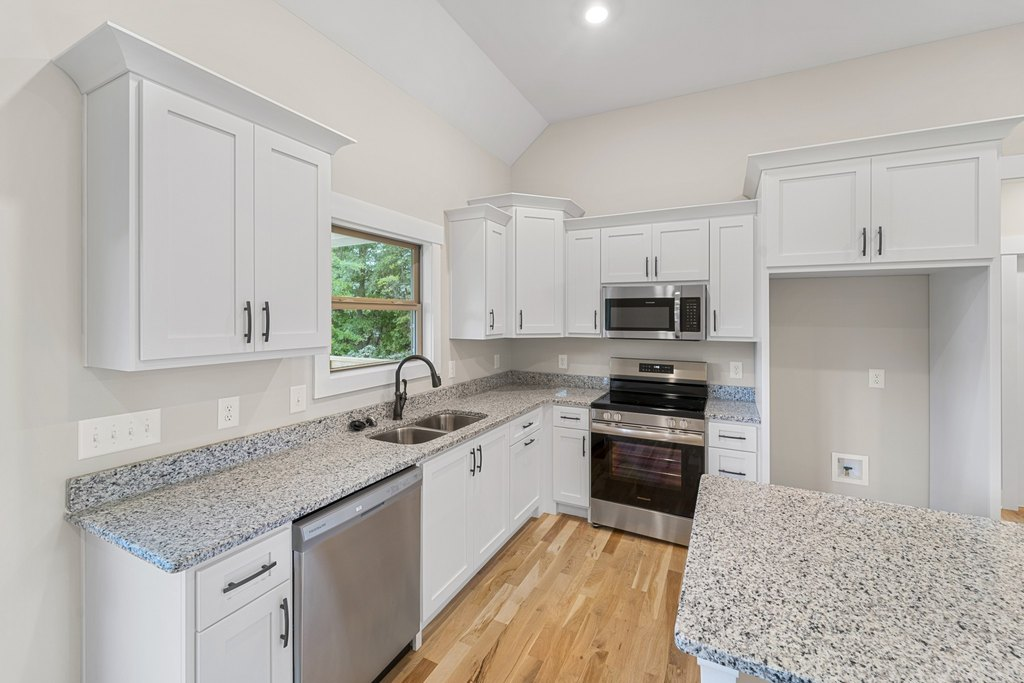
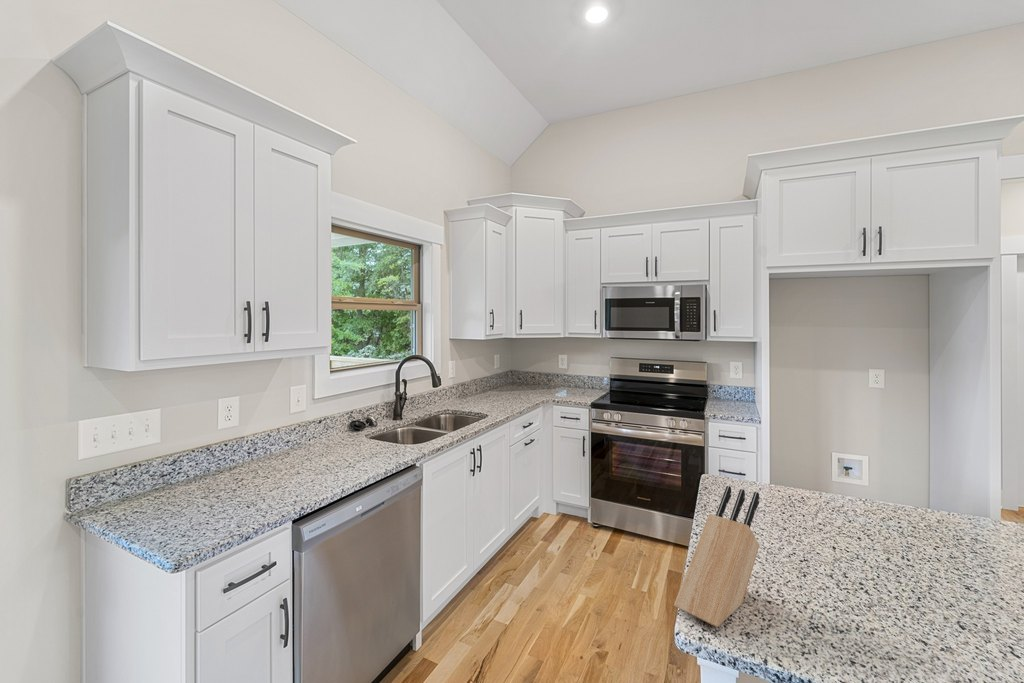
+ knife block [673,485,760,628]
